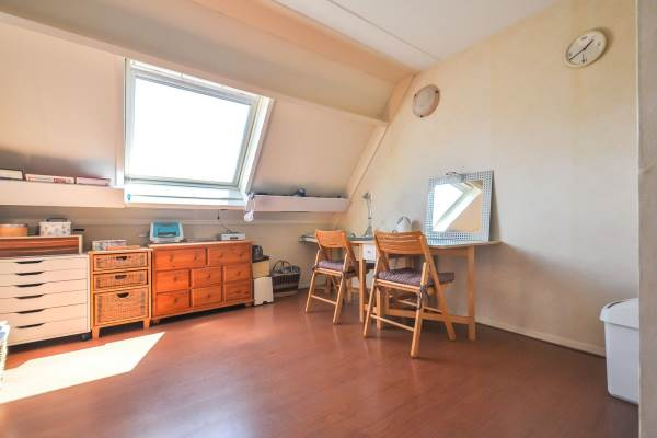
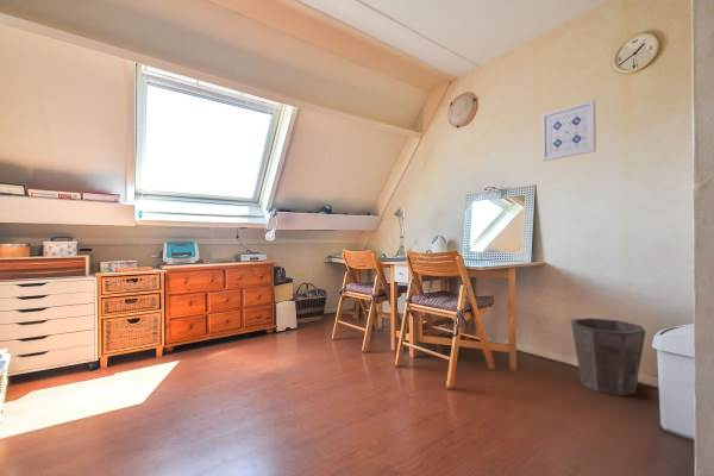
+ waste bin [570,317,646,396]
+ wall art [540,99,597,162]
